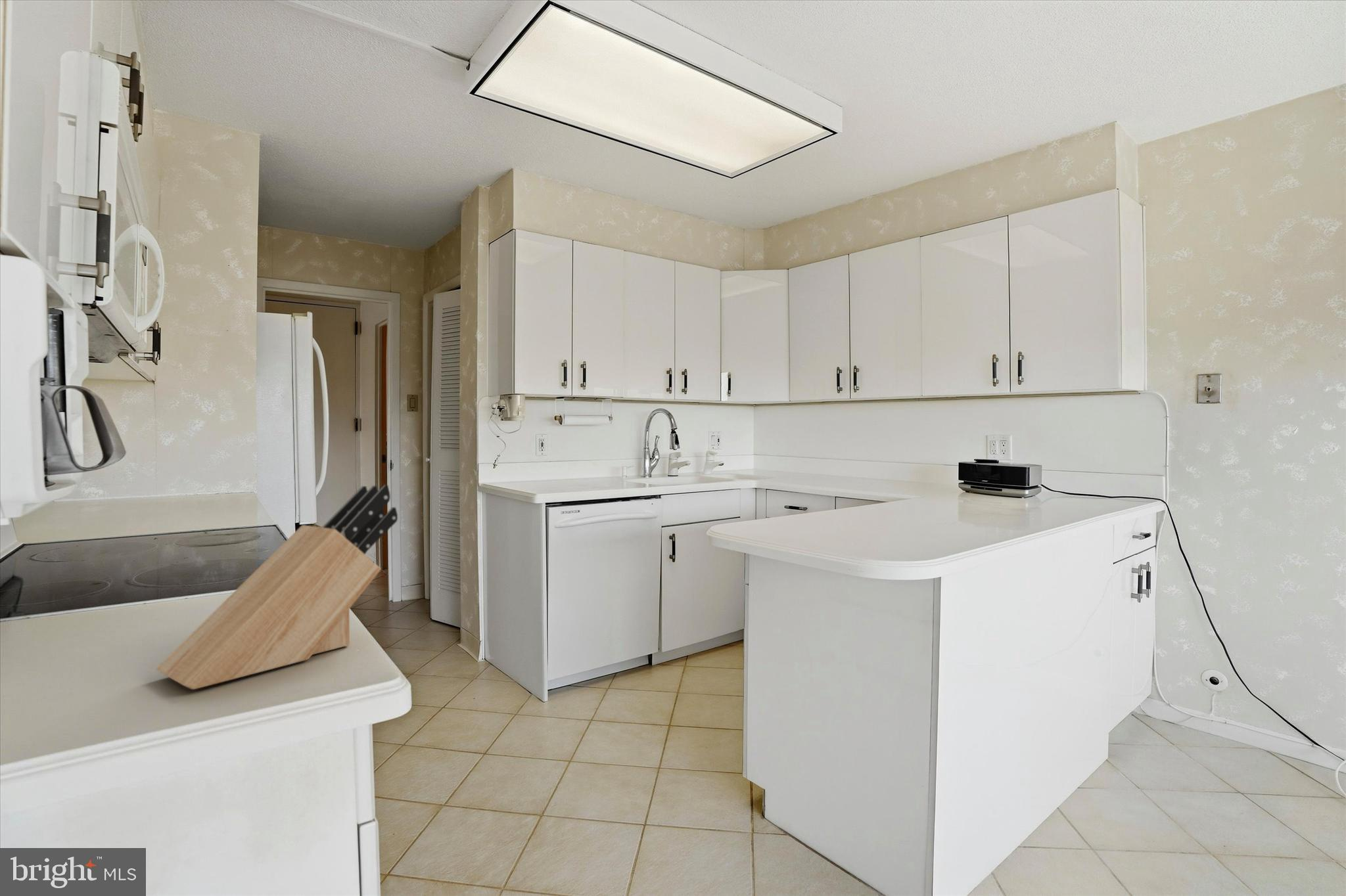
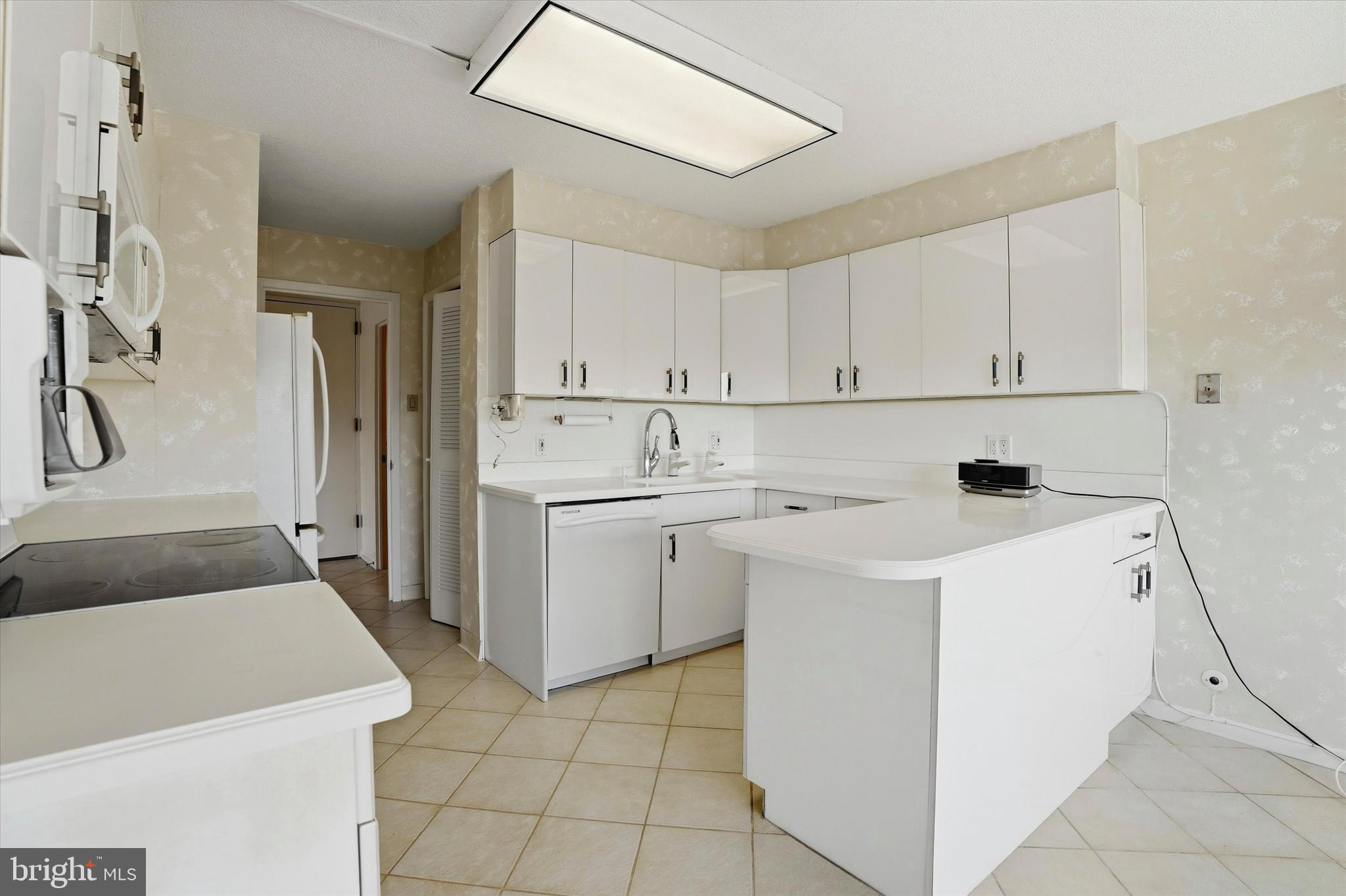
- knife block [156,484,398,690]
